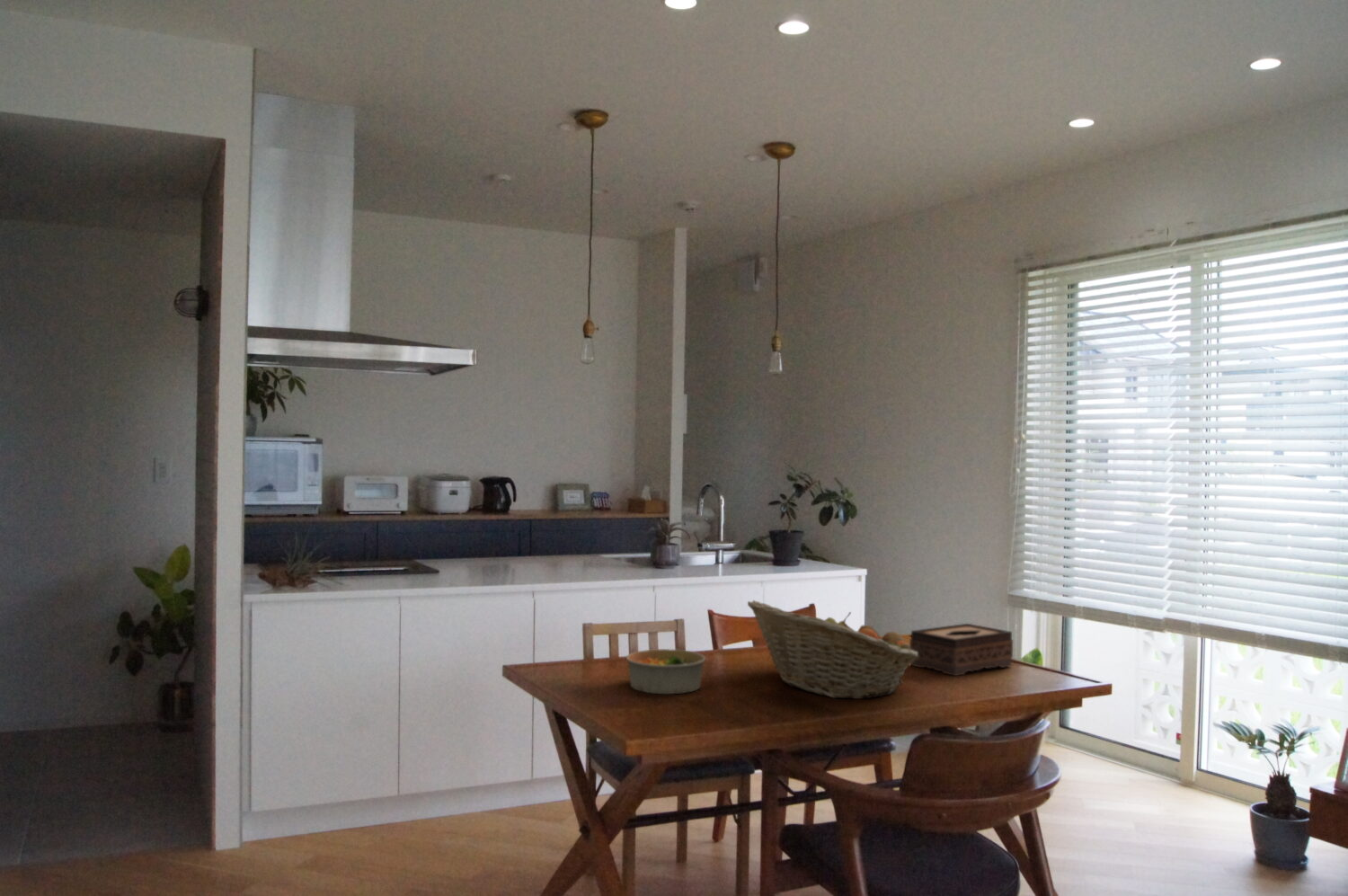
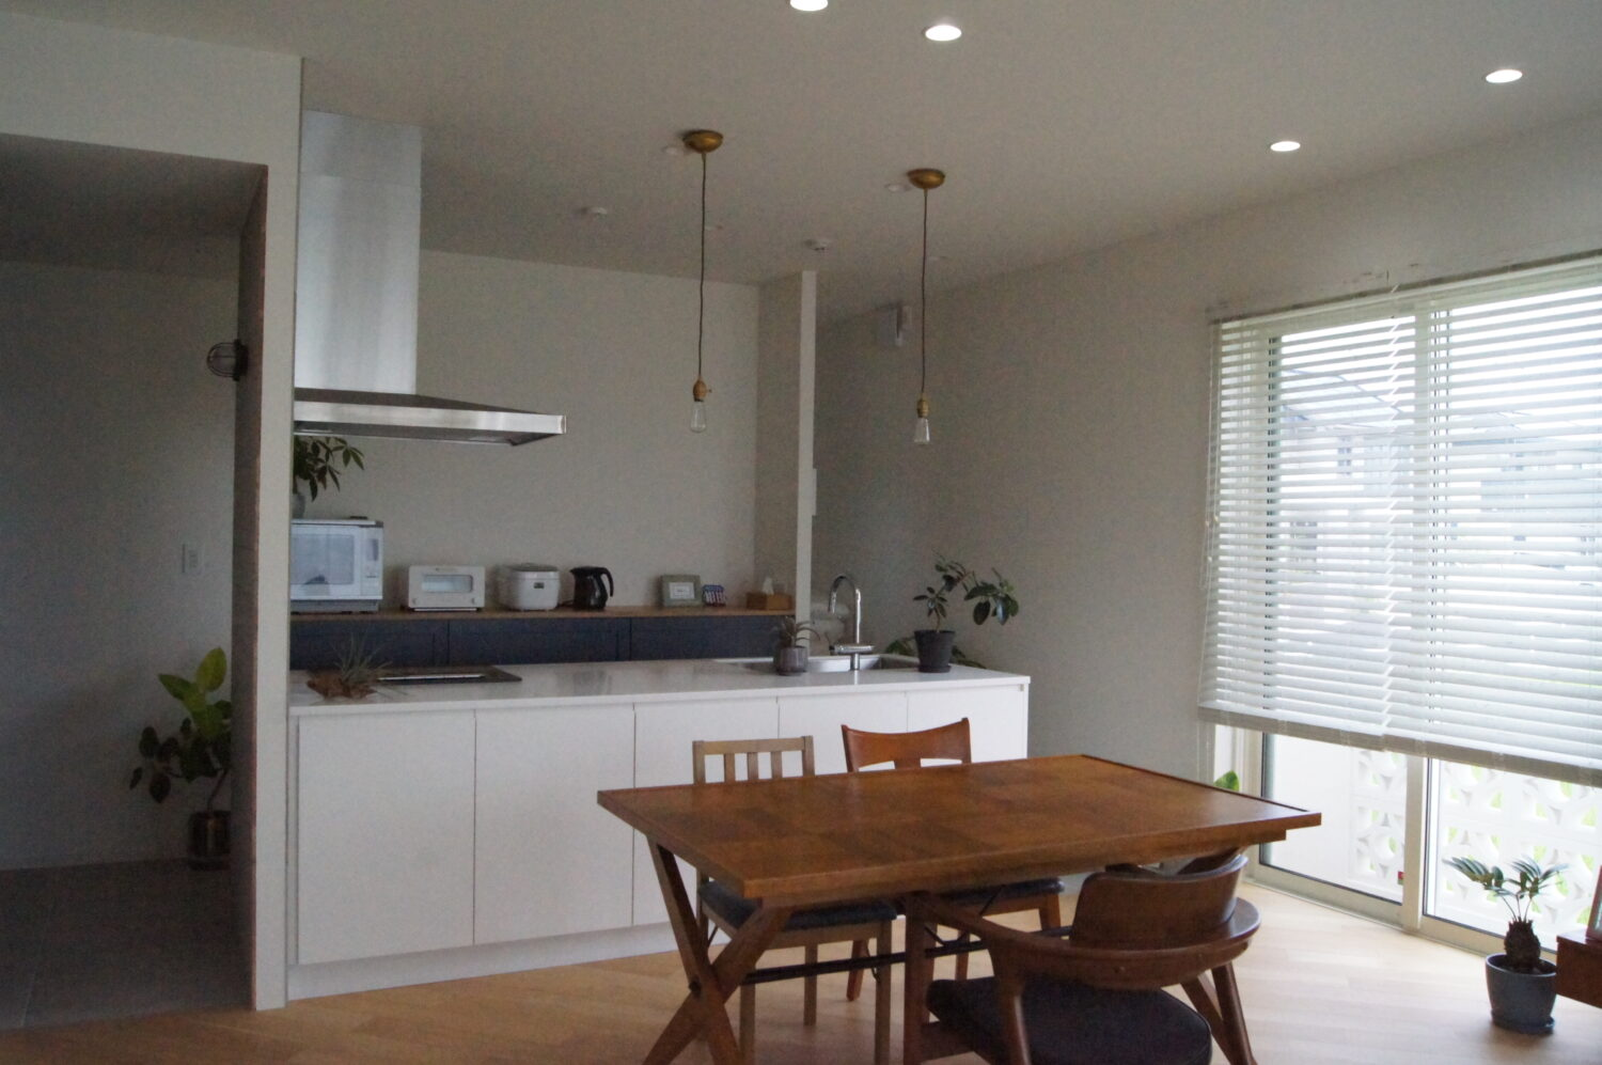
- bowl [625,648,706,695]
- fruit basket [747,599,918,700]
- tissue box [909,623,1014,677]
